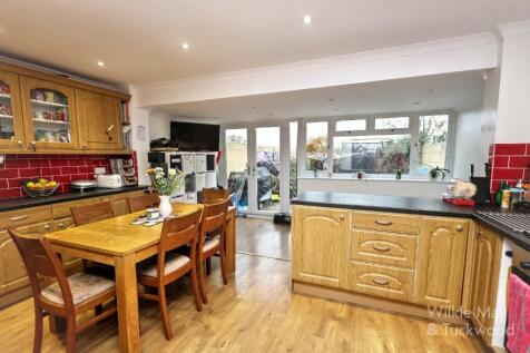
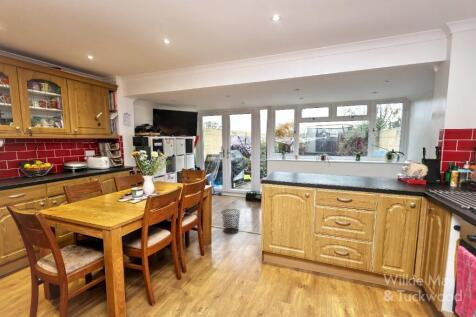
+ waste bin [221,208,241,235]
